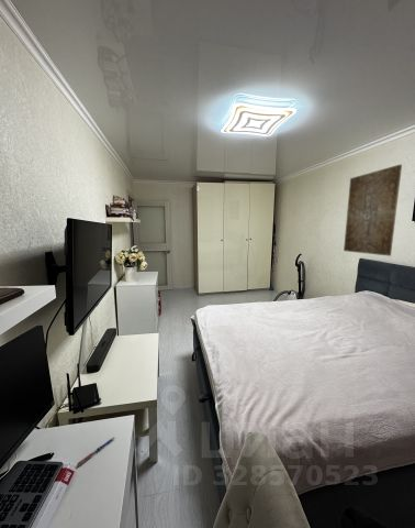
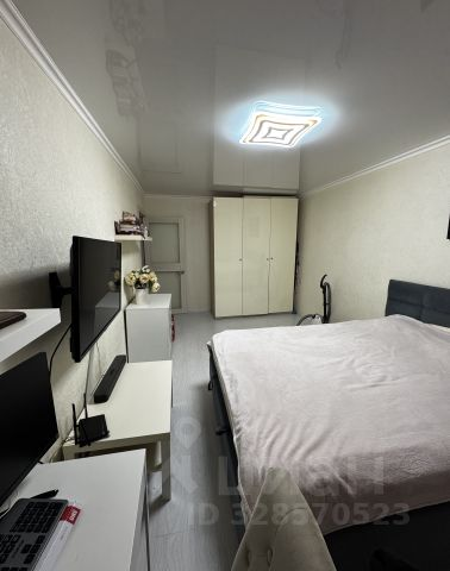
- wall art [343,164,403,257]
- pen [76,436,115,466]
